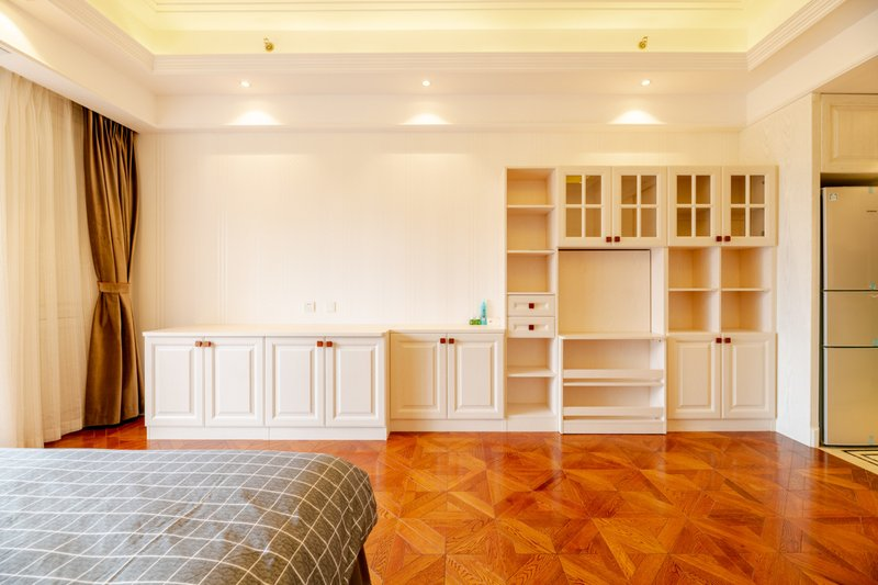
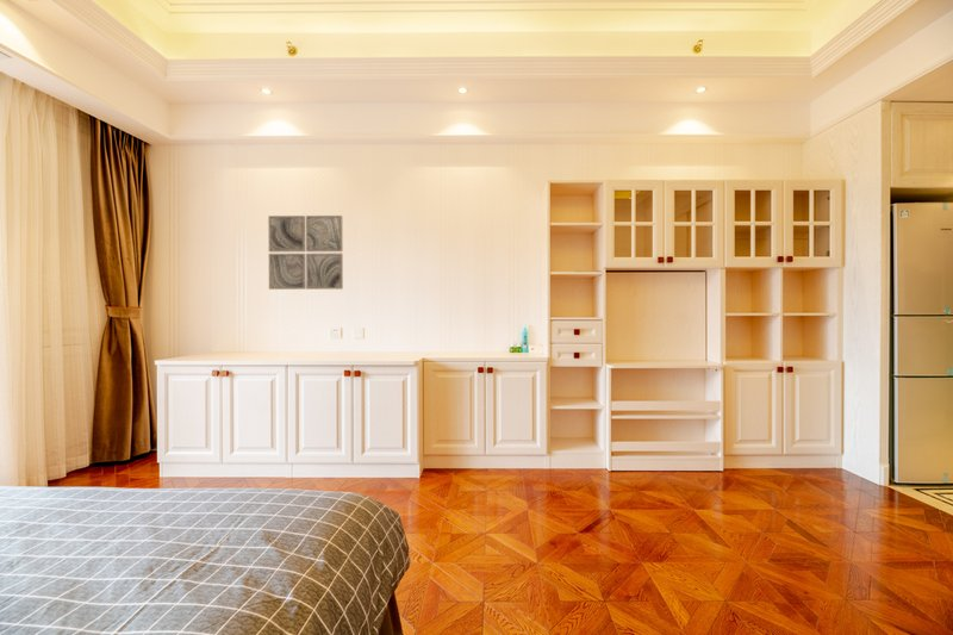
+ wall art [267,214,344,291]
